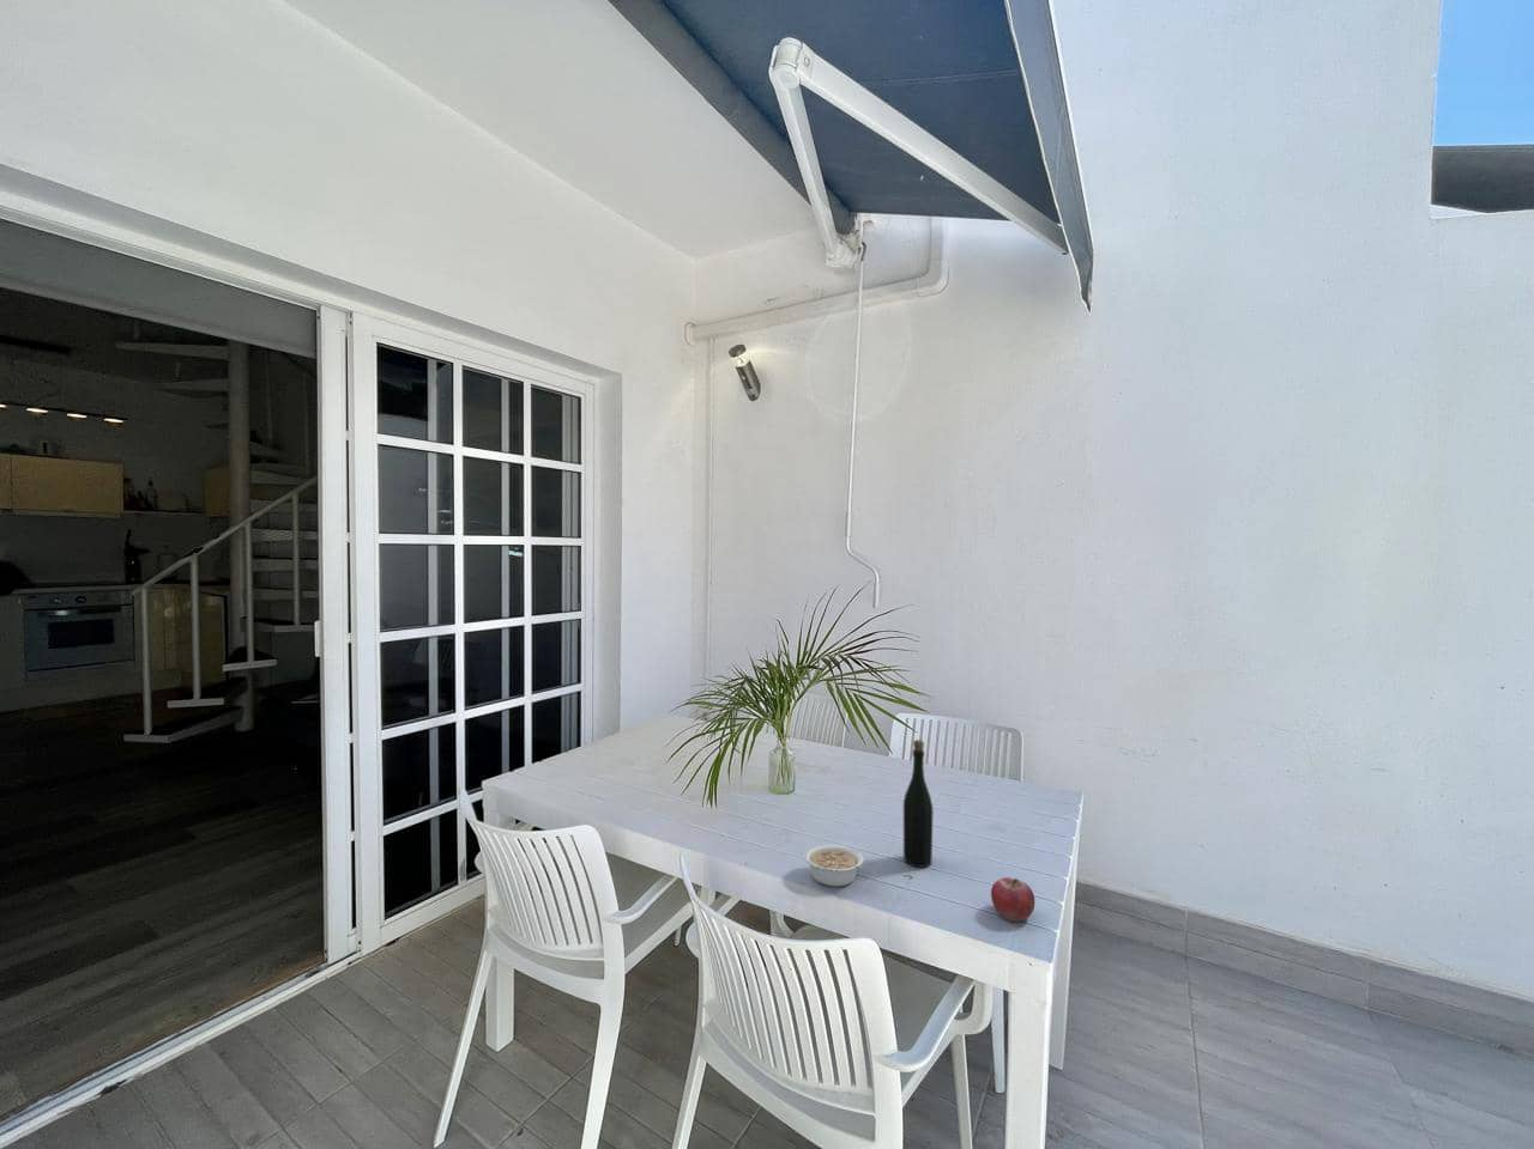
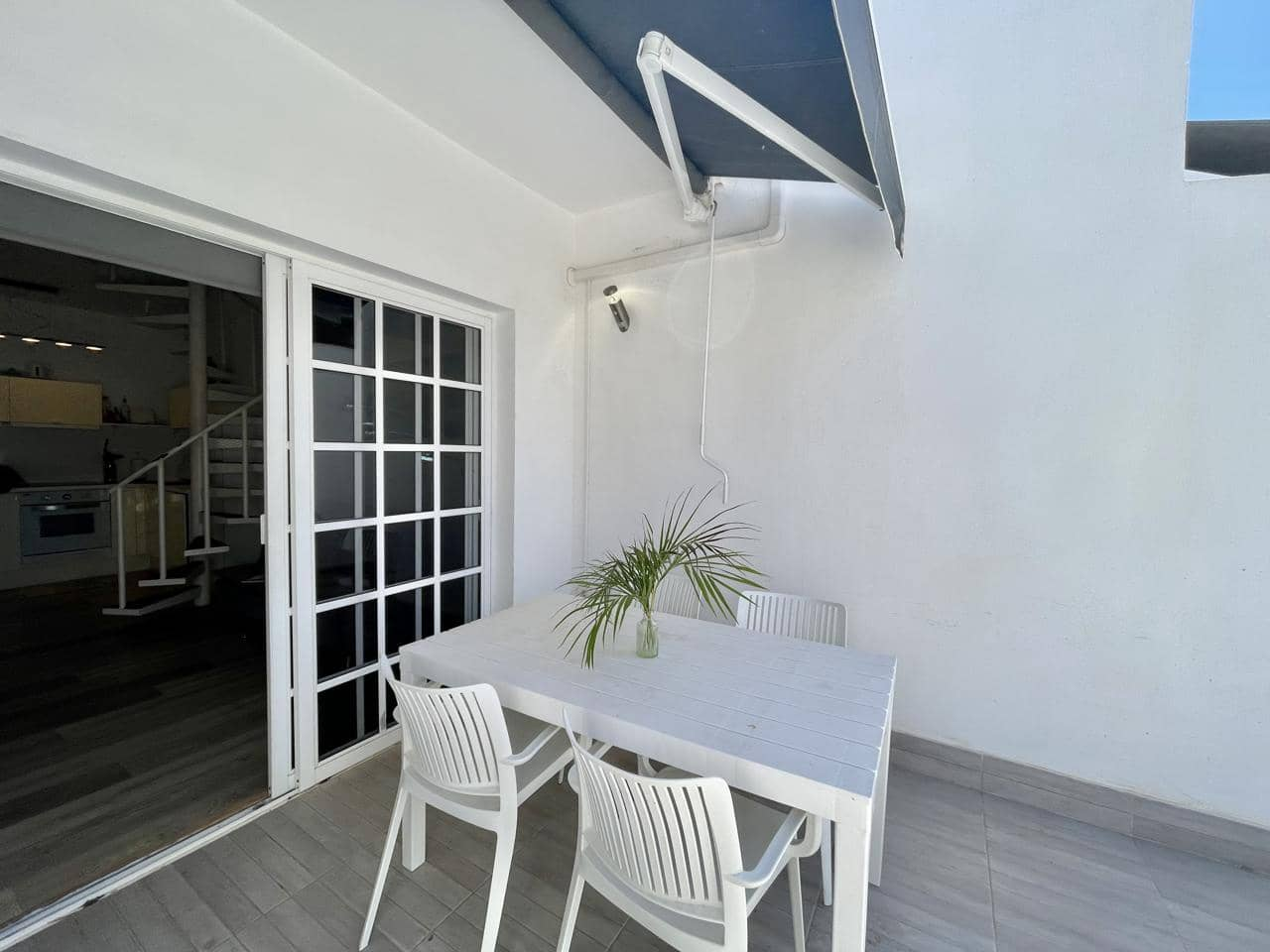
- bottle [902,739,935,869]
- fruit [990,876,1035,923]
- legume [803,842,870,888]
